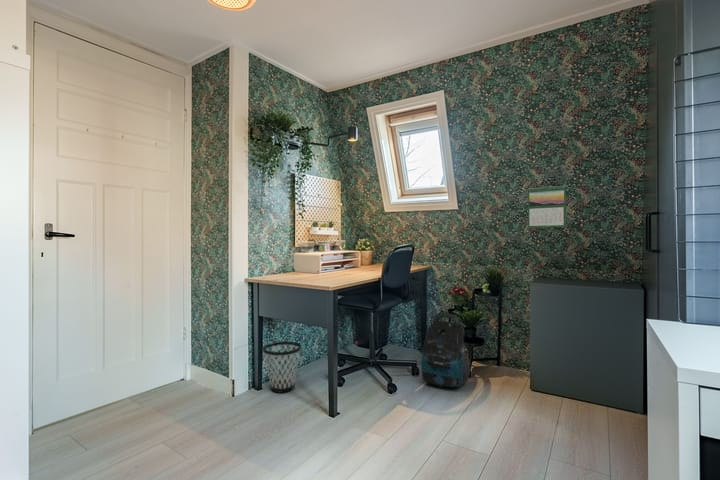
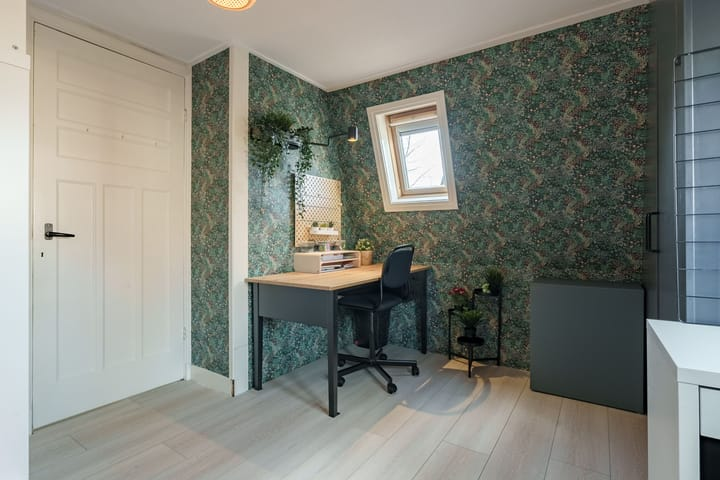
- calendar [527,185,567,229]
- vacuum cleaner [420,312,471,388]
- wastebasket [262,341,302,394]
